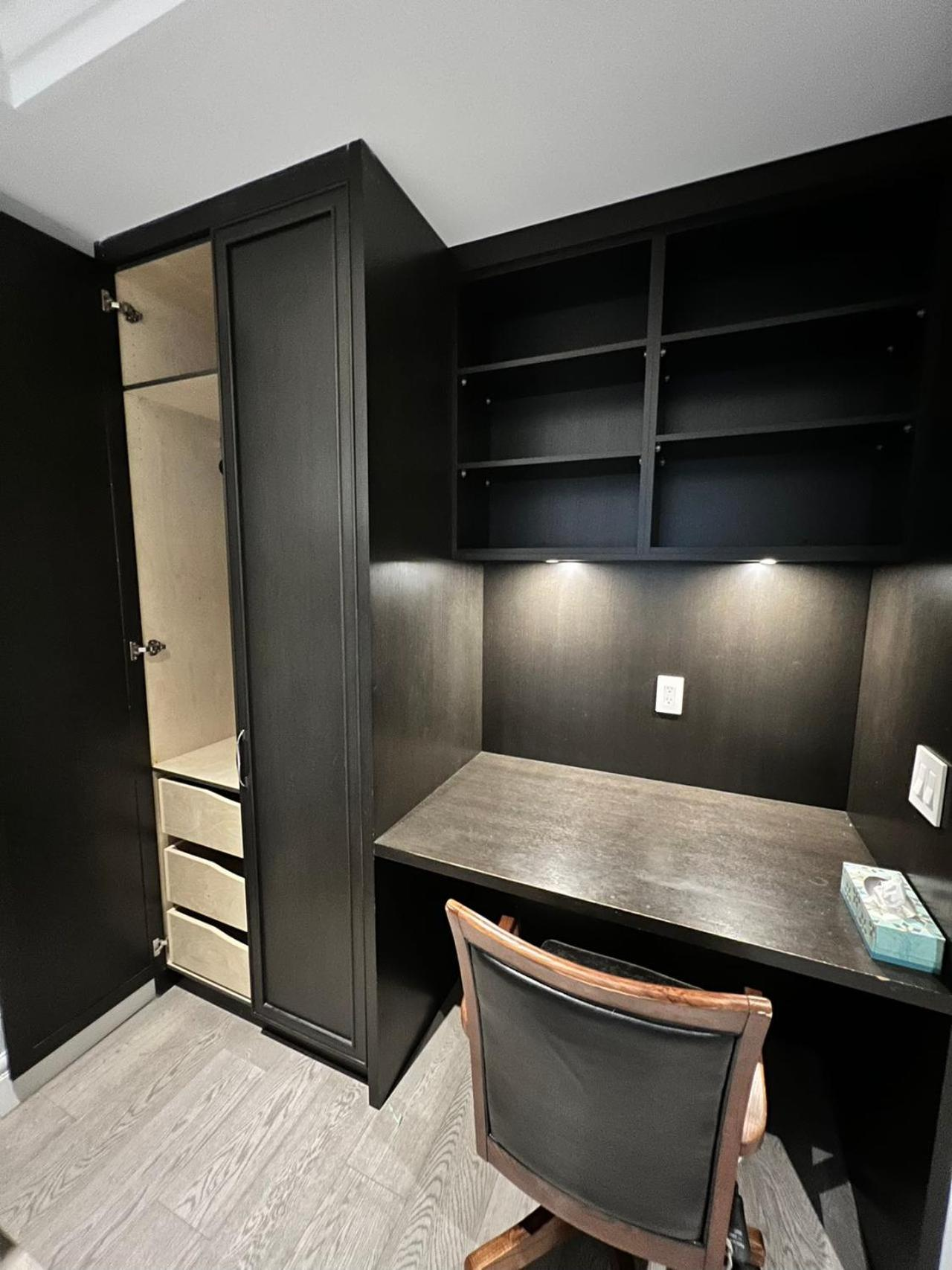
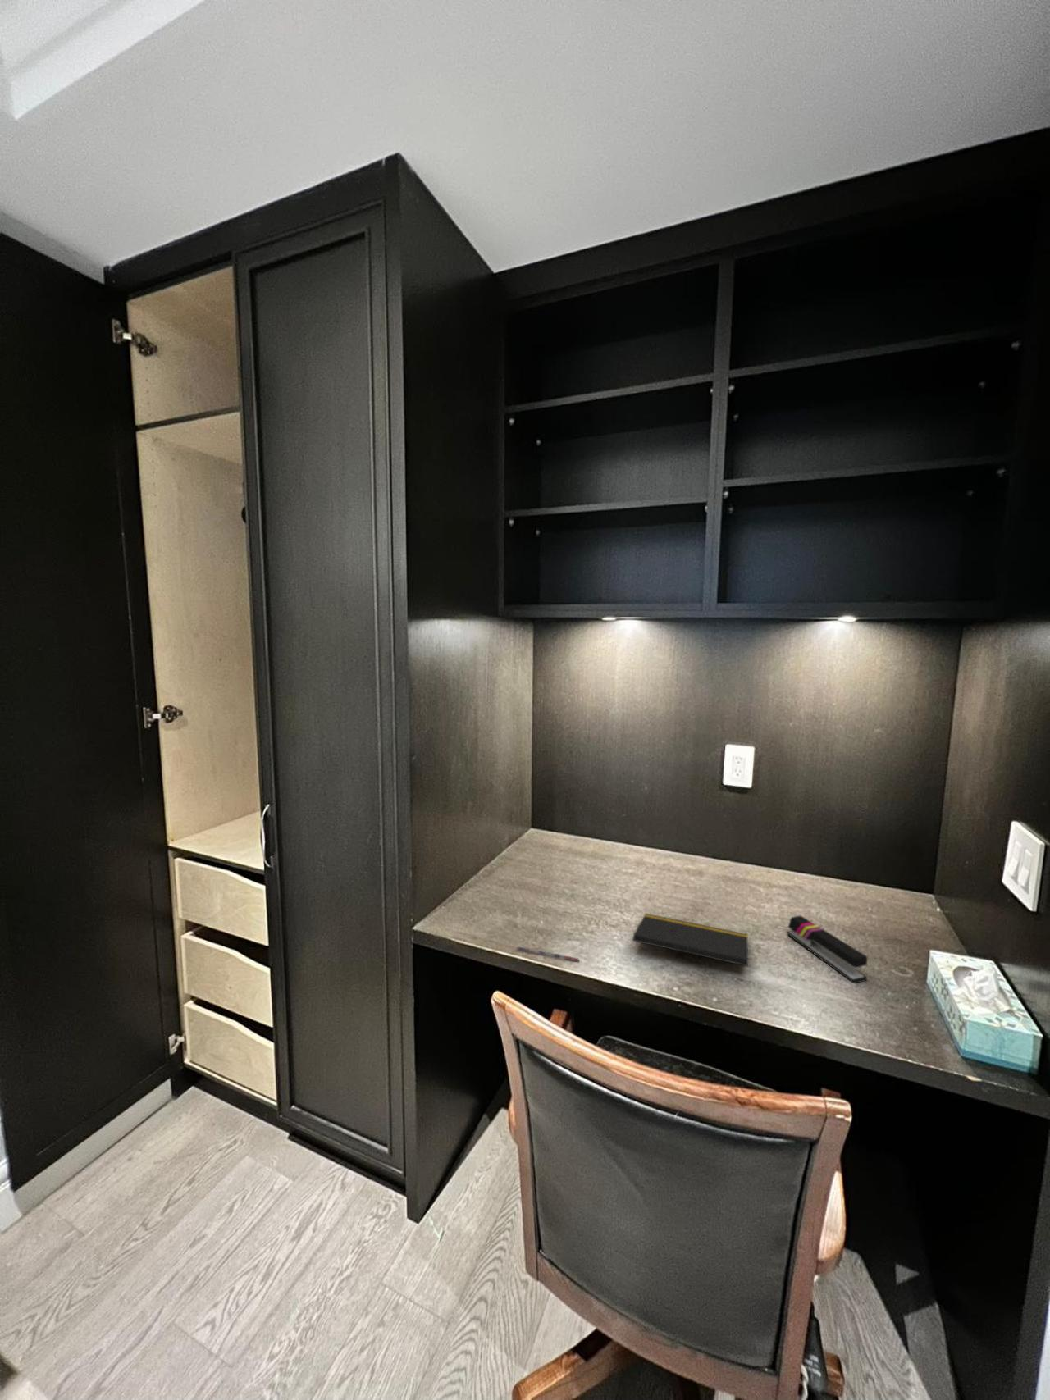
+ stapler [786,915,868,984]
+ pen [516,946,580,962]
+ notepad [632,913,751,982]
